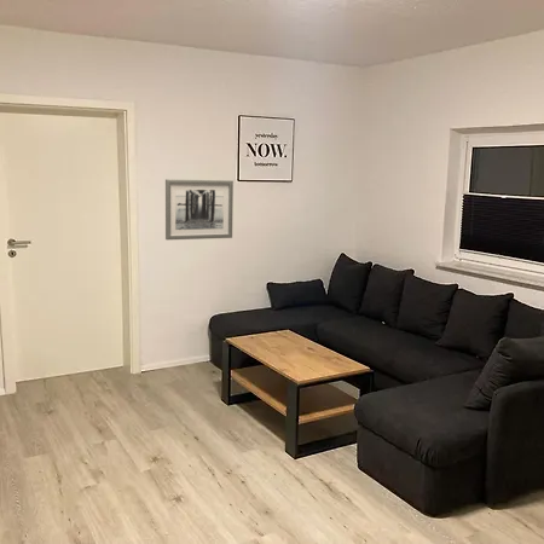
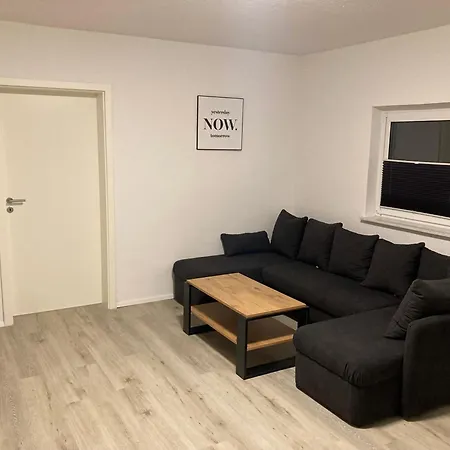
- wall art [164,178,235,241]
